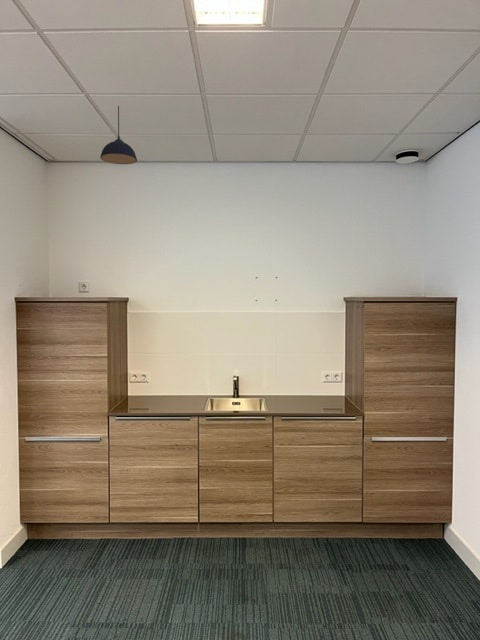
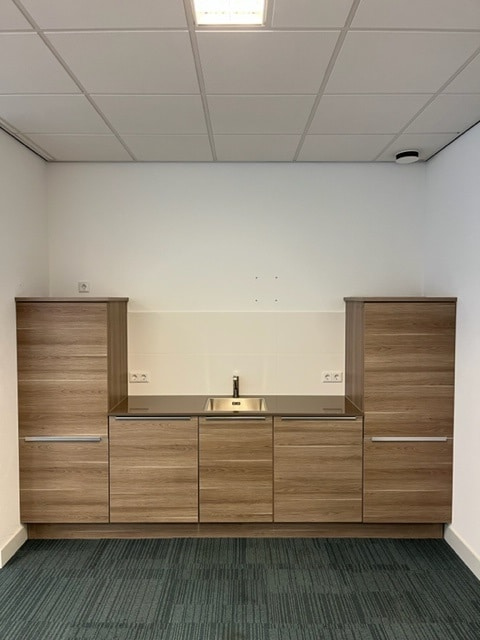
- pendant light [99,105,138,165]
